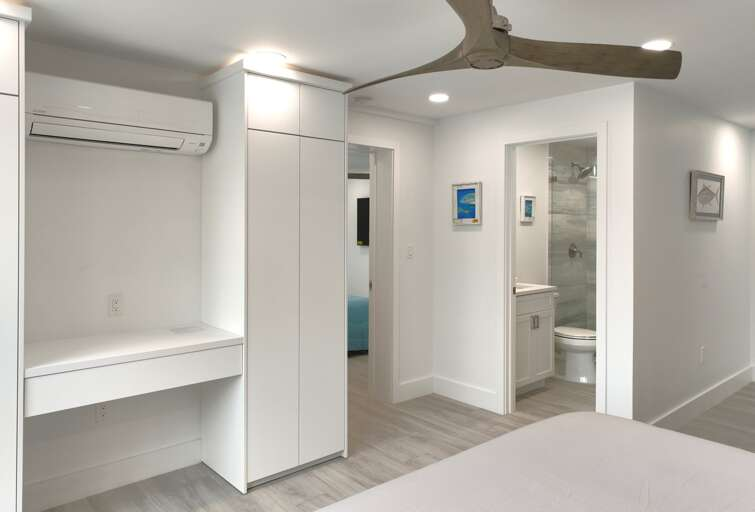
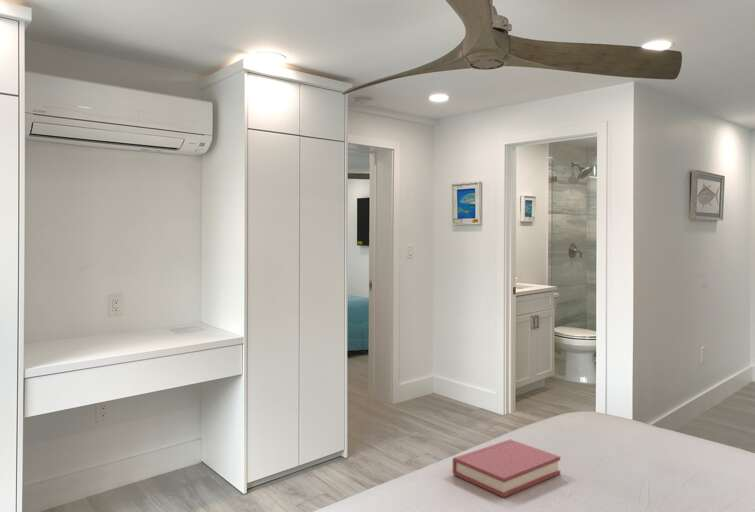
+ hardback book [452,439,561,498]
